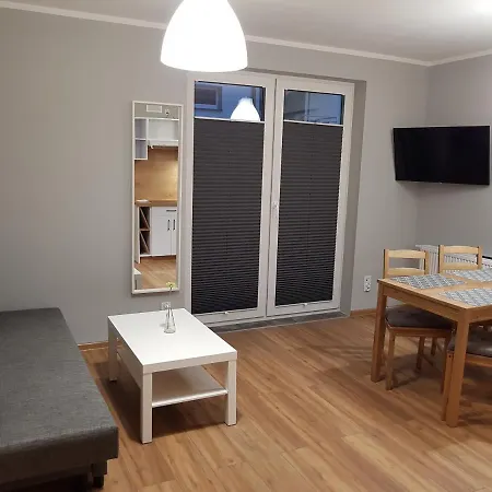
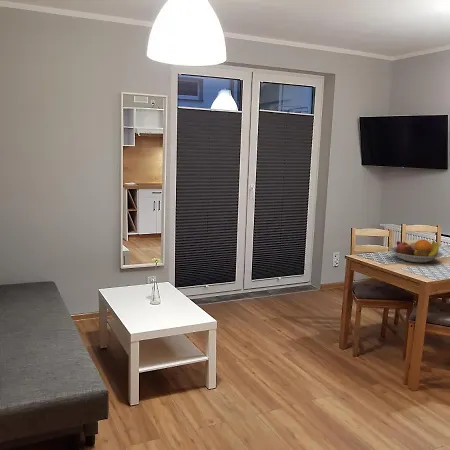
+ fruit bowl [388,239,443,264]
